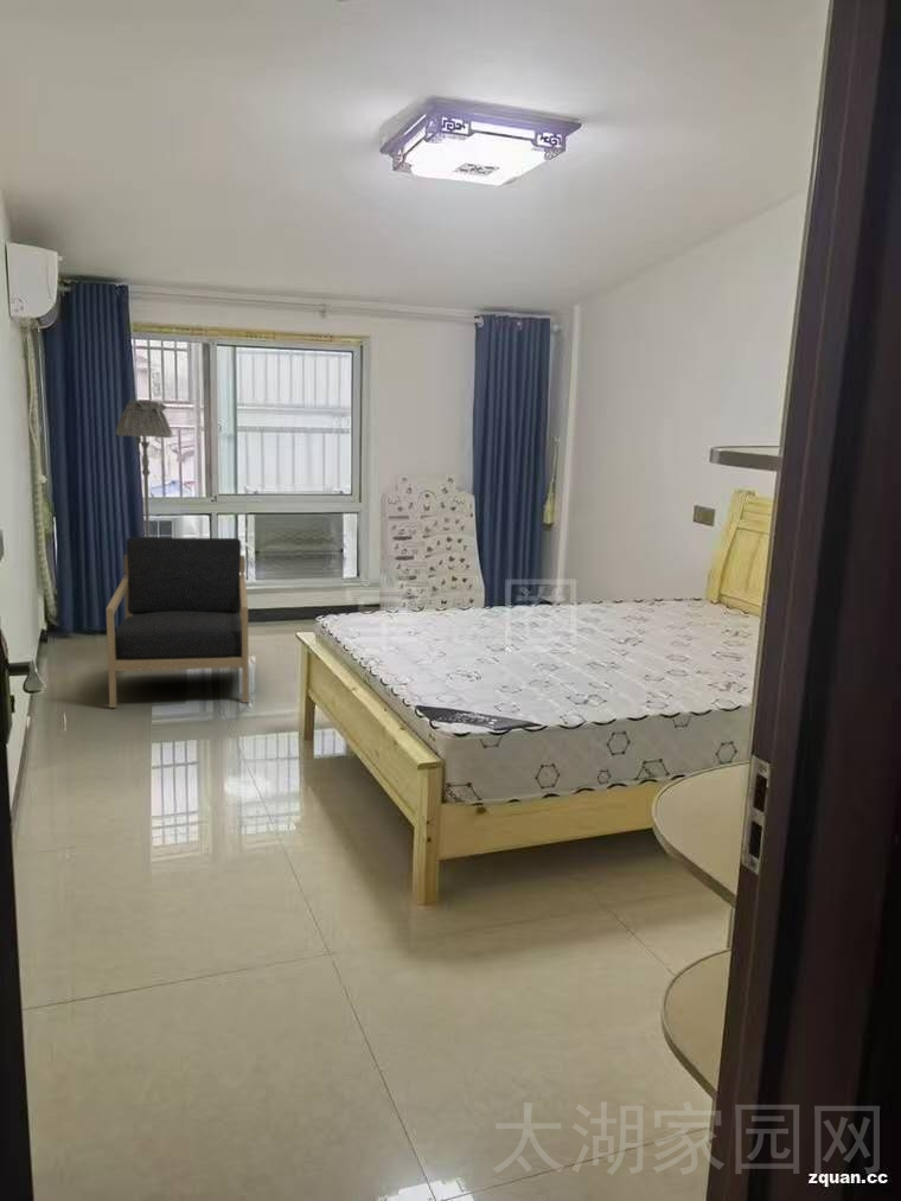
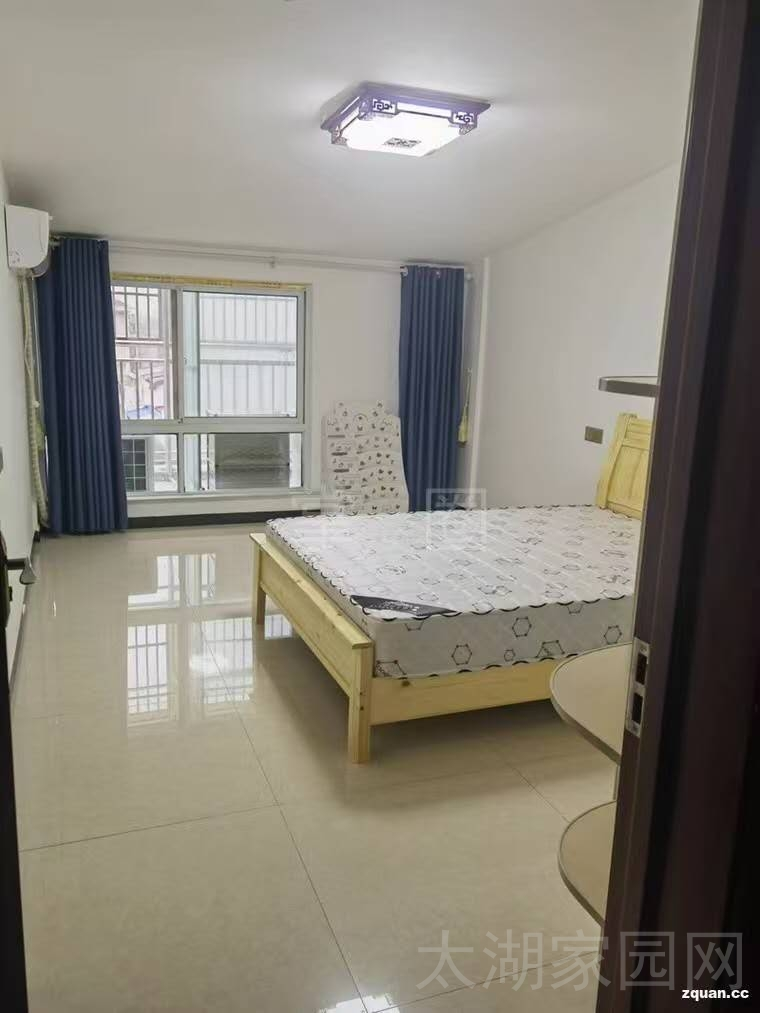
- armchair [106,536,250,709]
- floor lamp [115,400,174,537]
